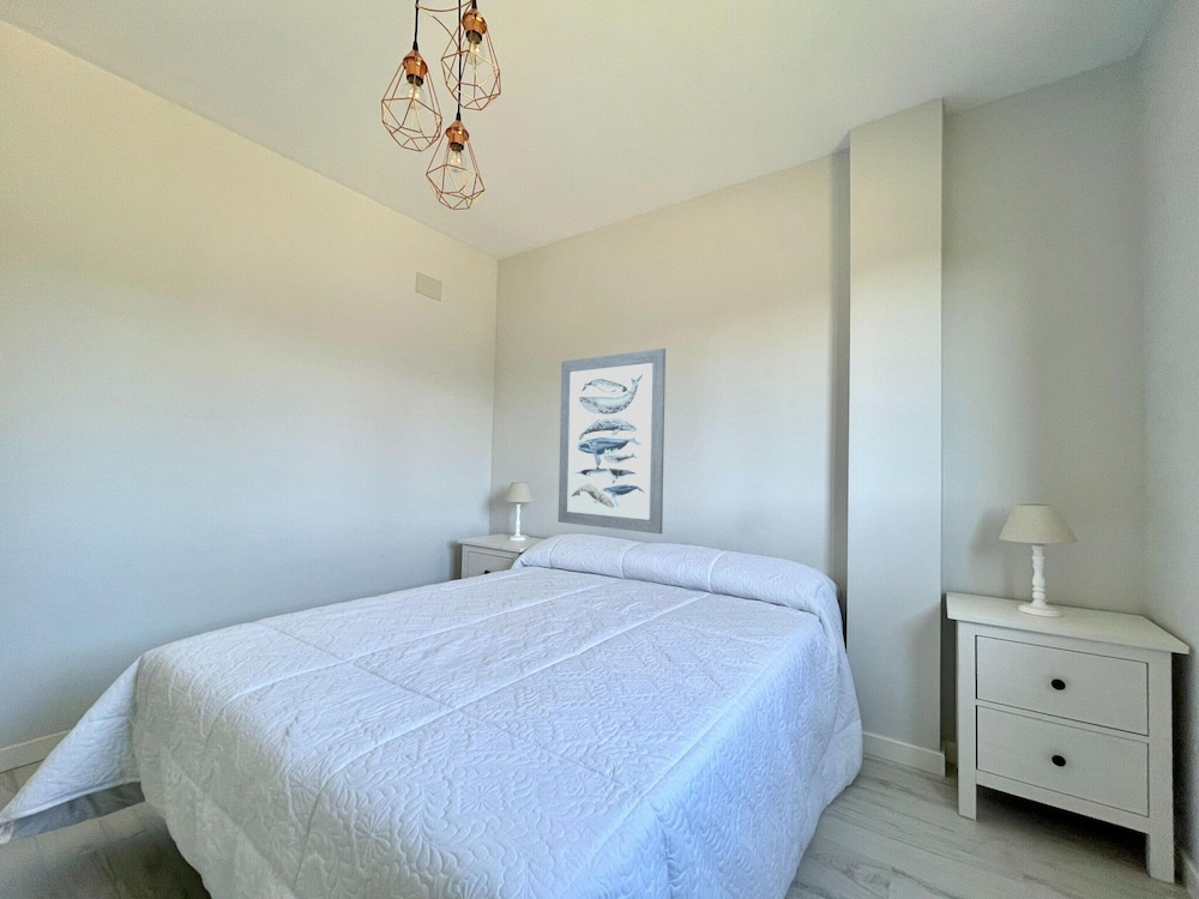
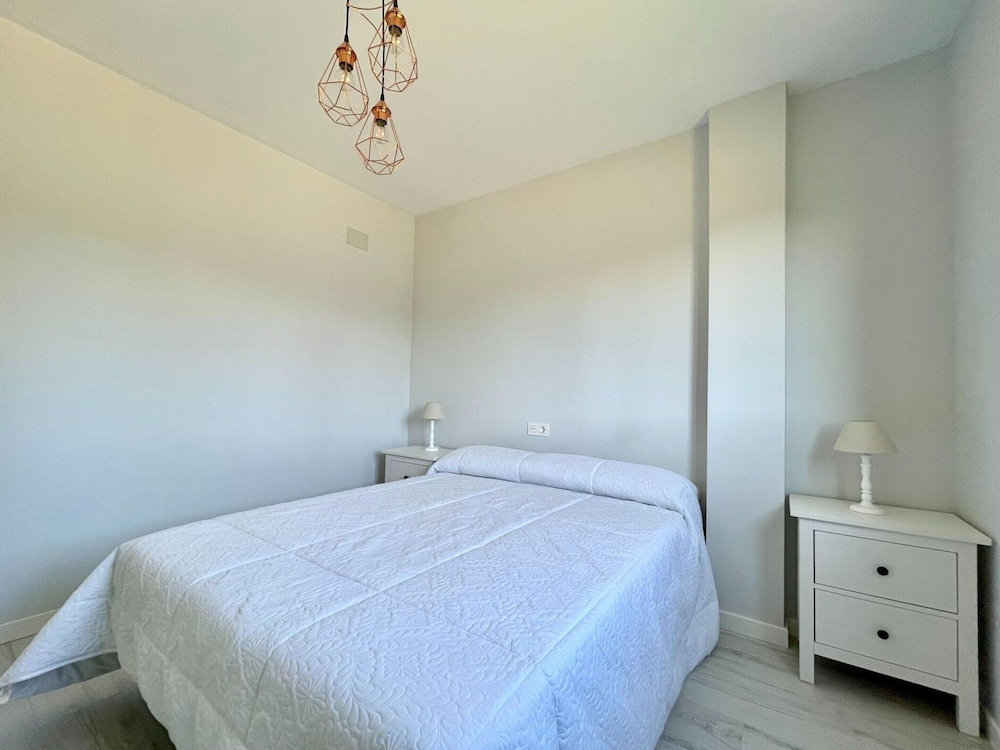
- wall art [558,348,667,535]
